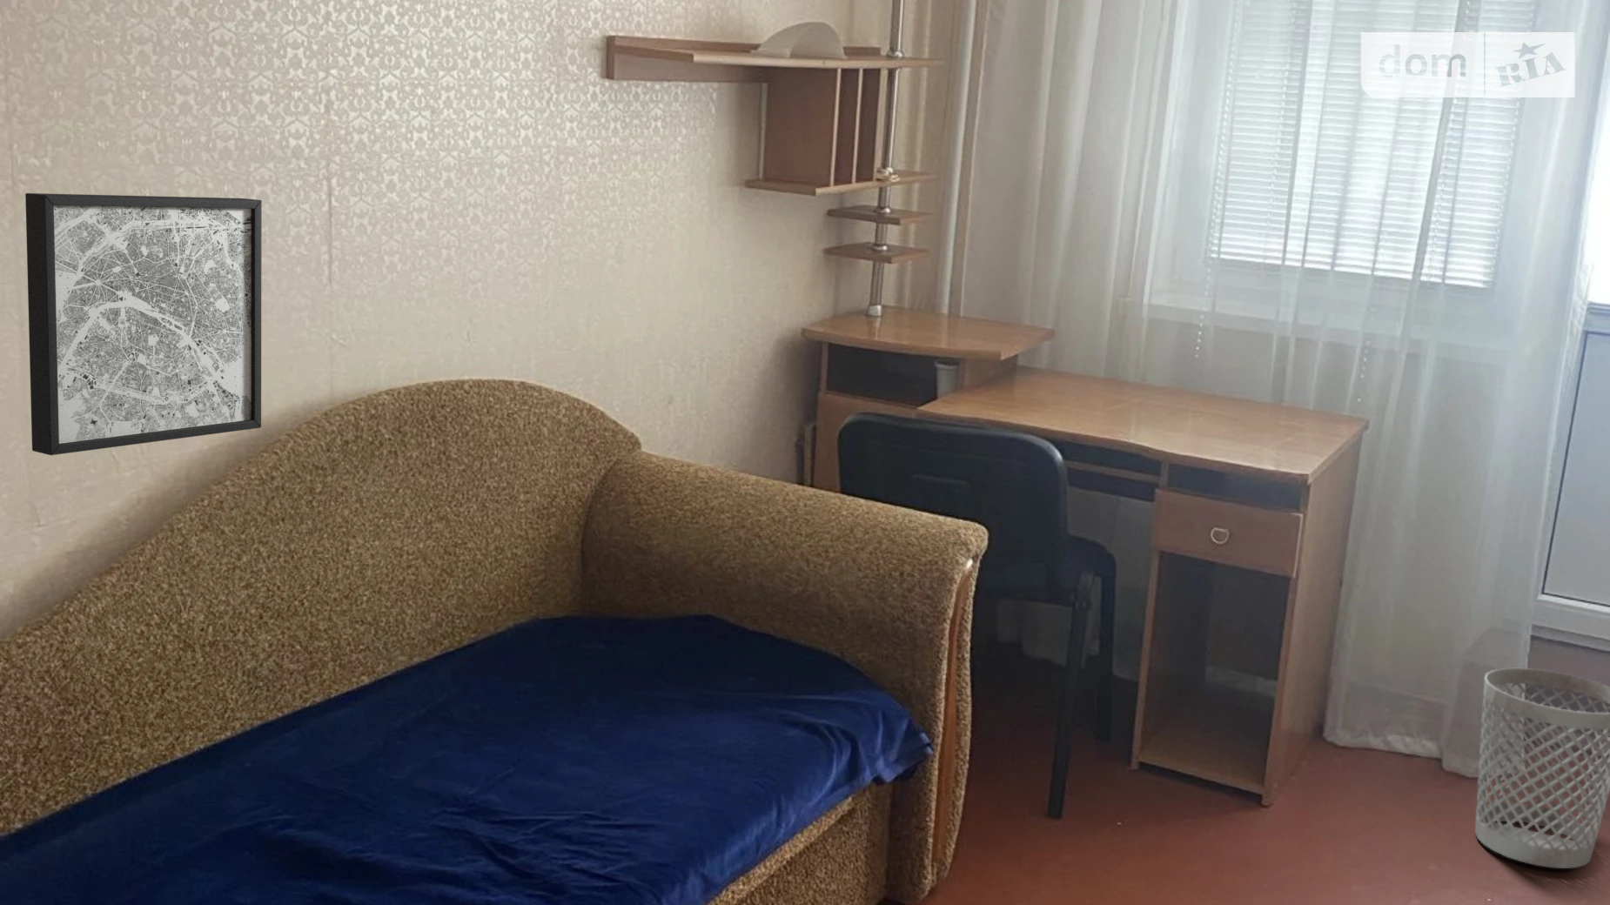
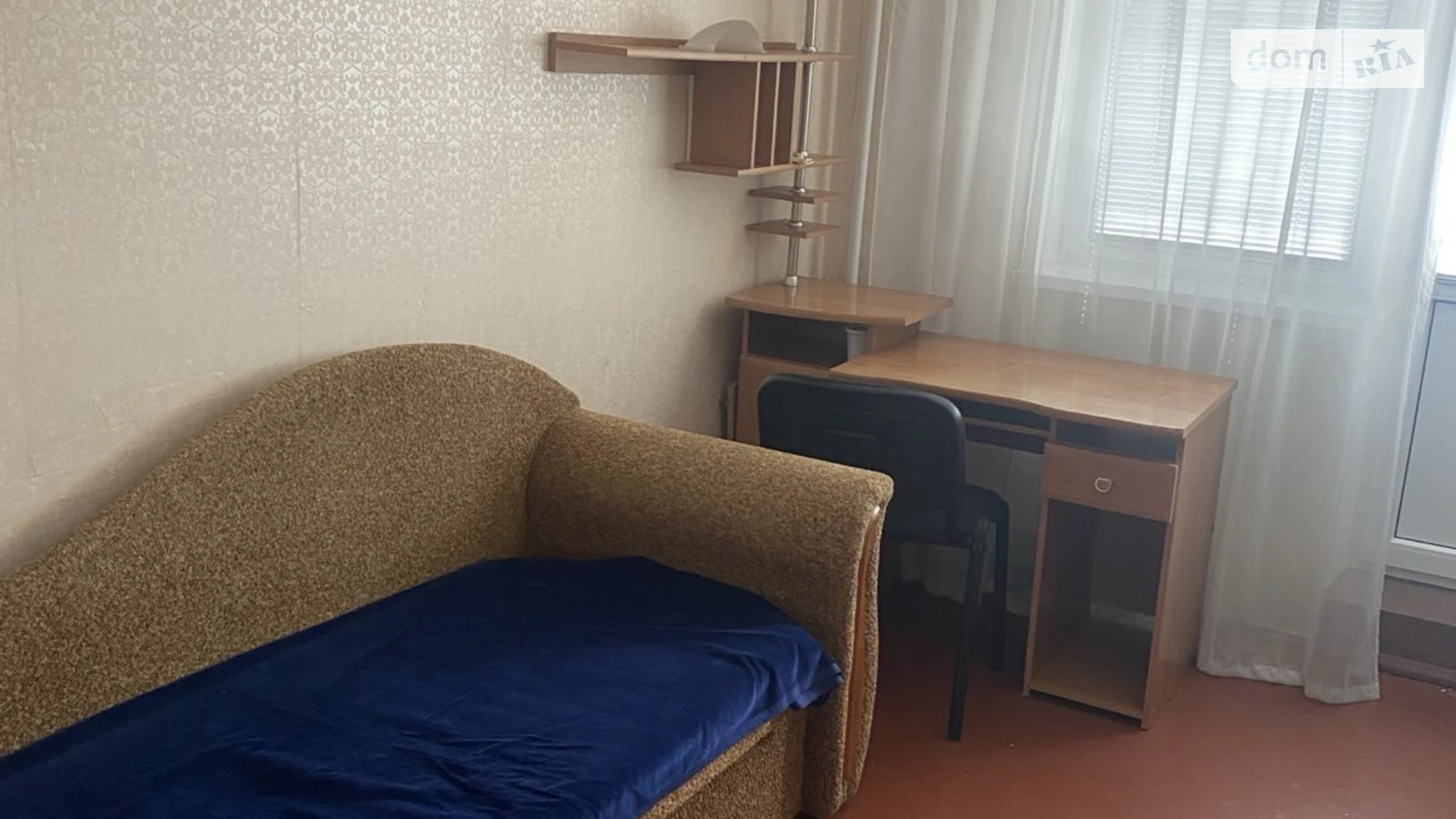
- wastebasket [1474,667,1610,870]
- wall art [24,192,263,456]
